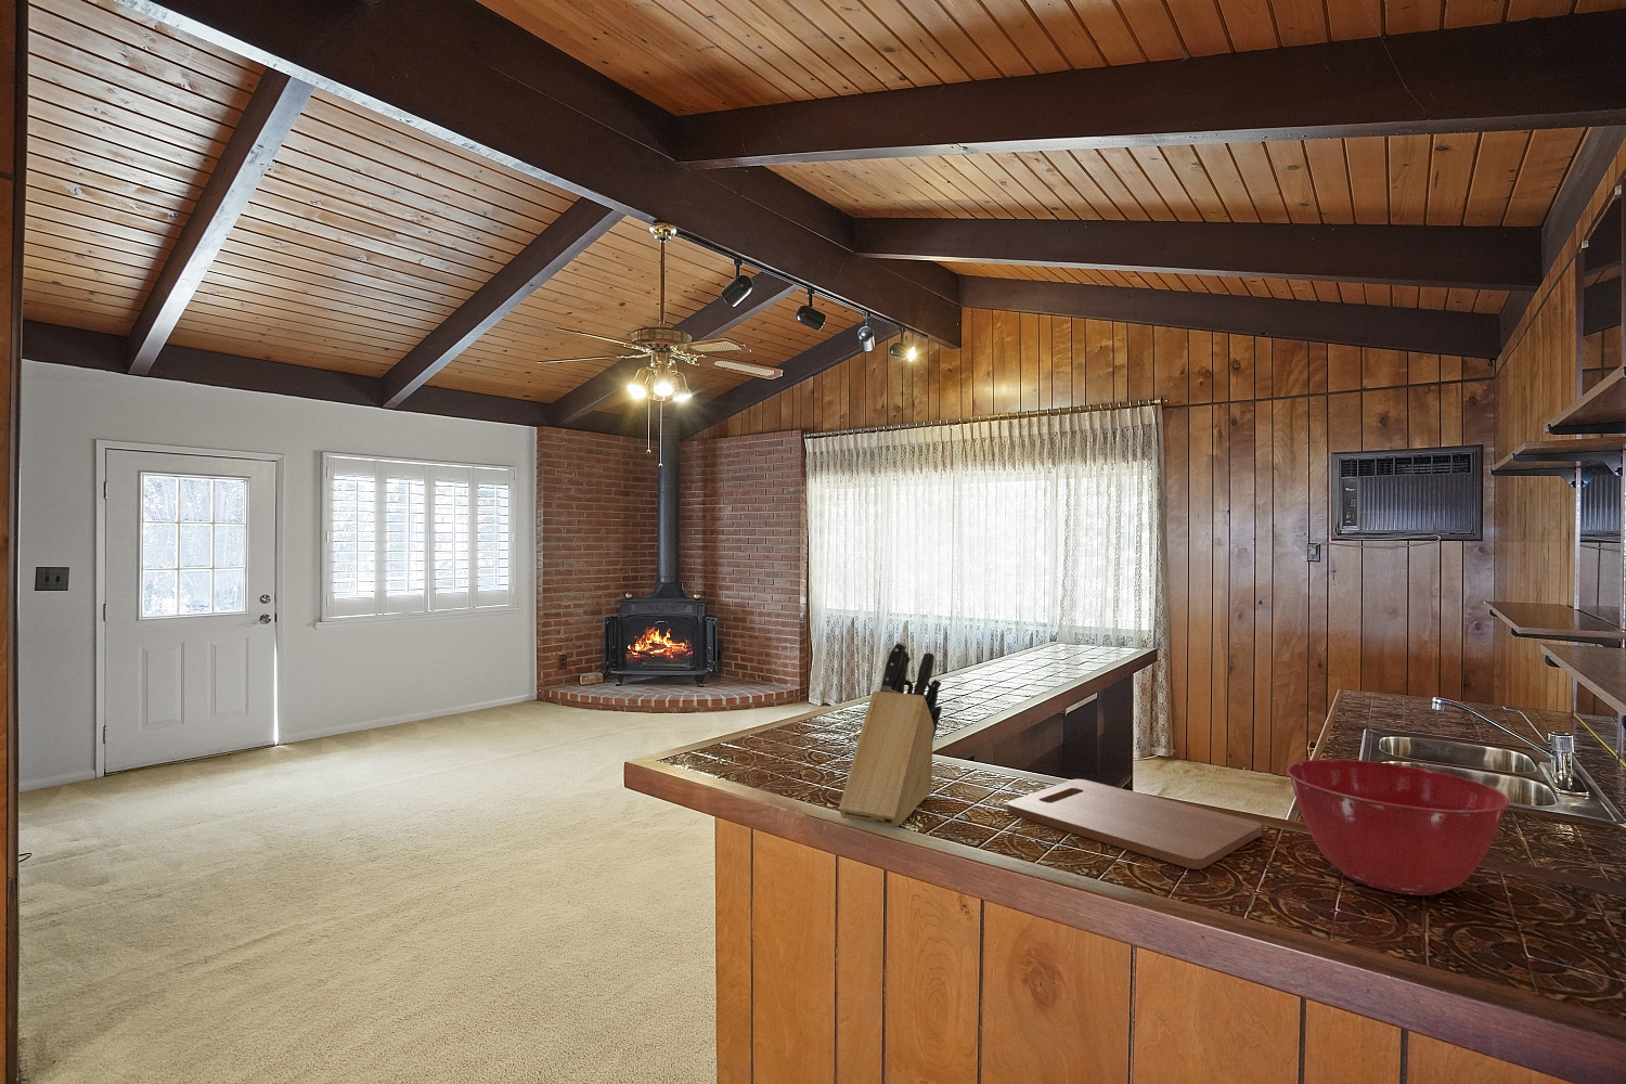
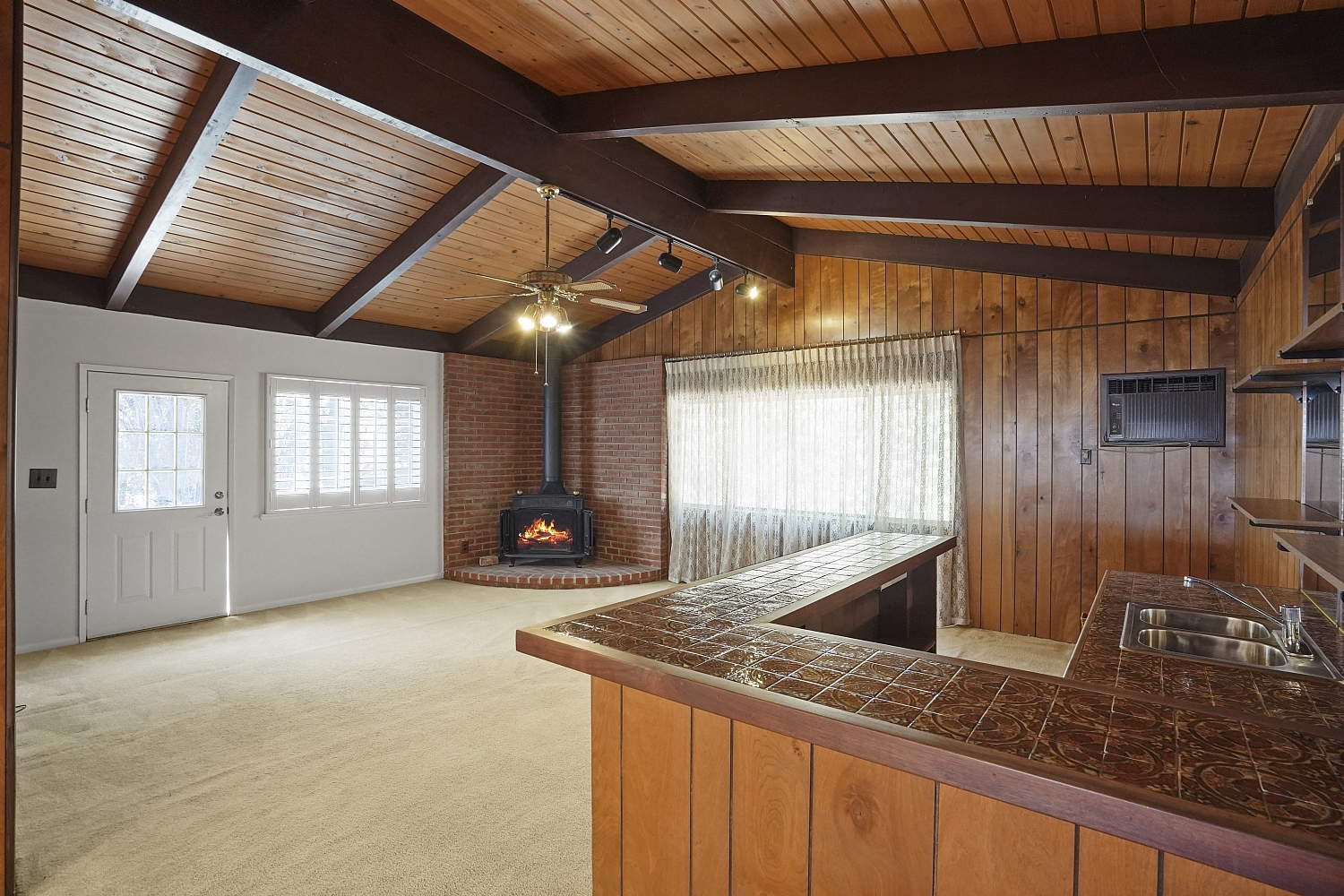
- mixing bowl [1286,757,1510,896]
- knife block [838,641,944,829]
- cutting board [1005,778,1263,870]
